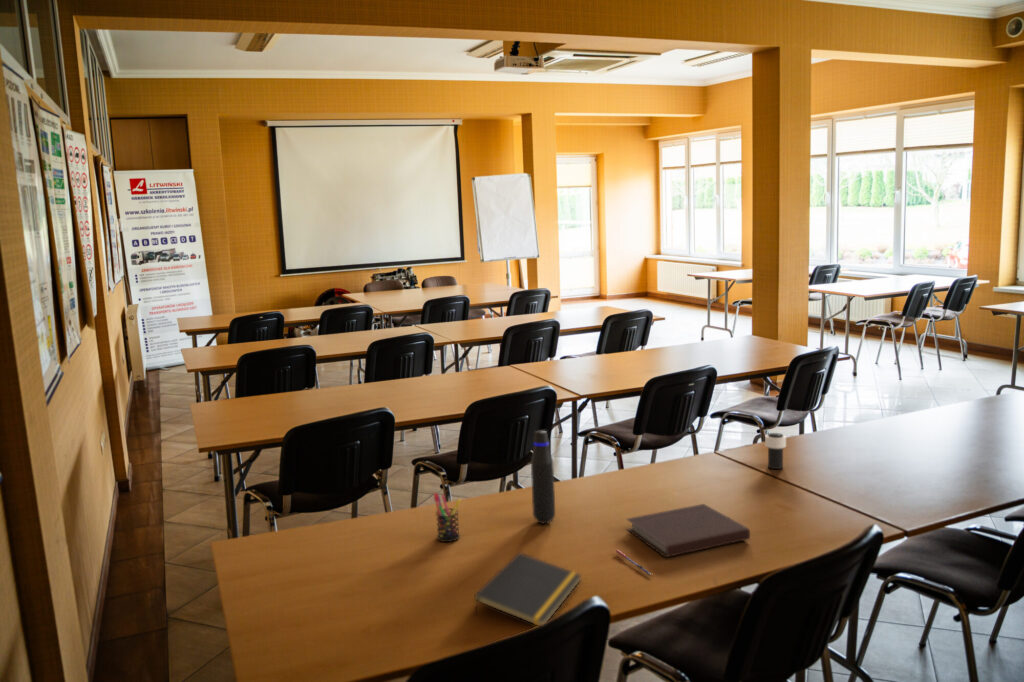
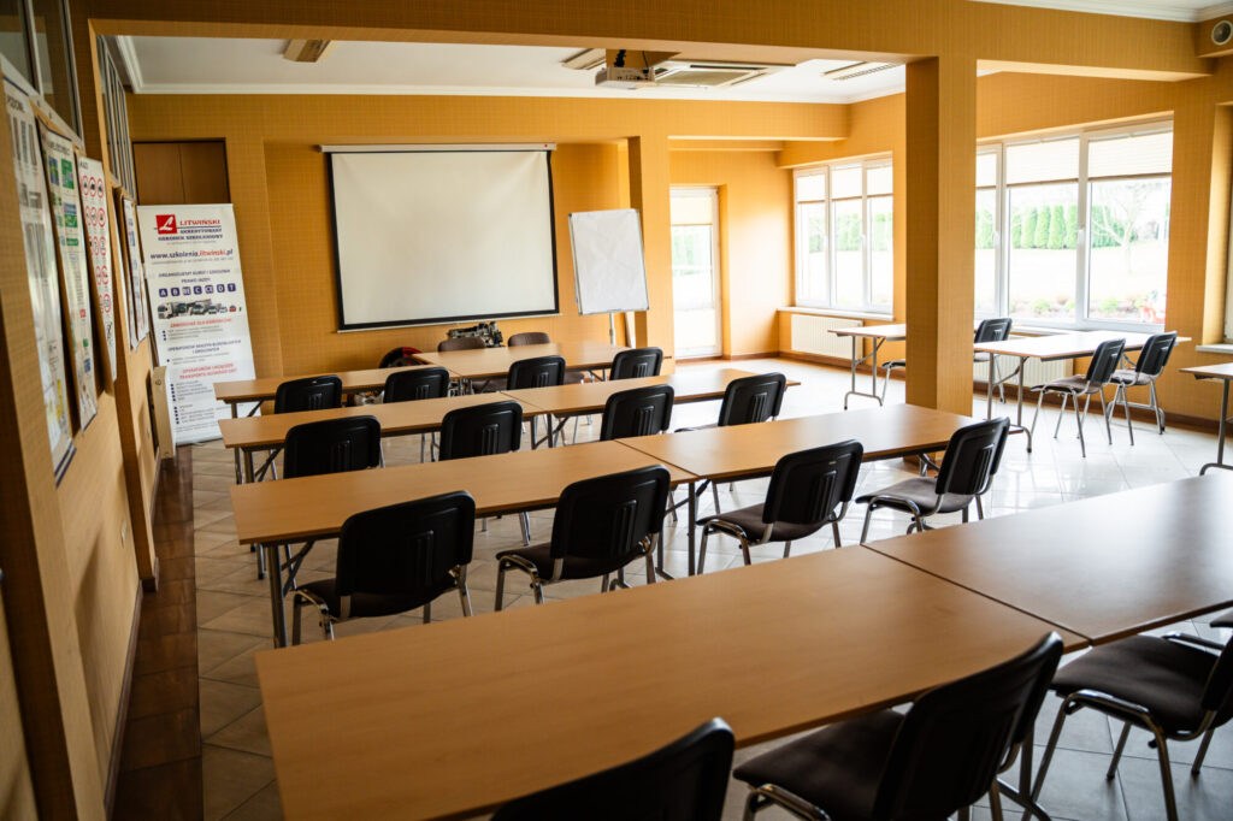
- notepad [473,551,582,626]
- pen holder [433,492,462,543]
- cup [764,432,787,470]
- water bottle [530,430,556,525]
- pen [615,549,651,576]
- notebook [625,503,751,558]
